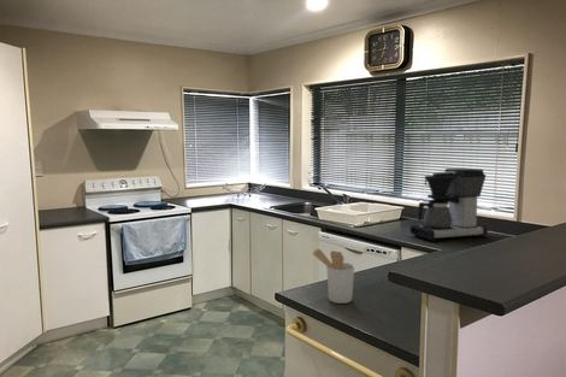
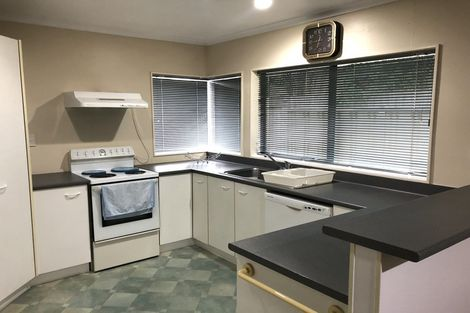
- coffee maker [409,167,489,242]
- utensil holder [312,248,355,305]
